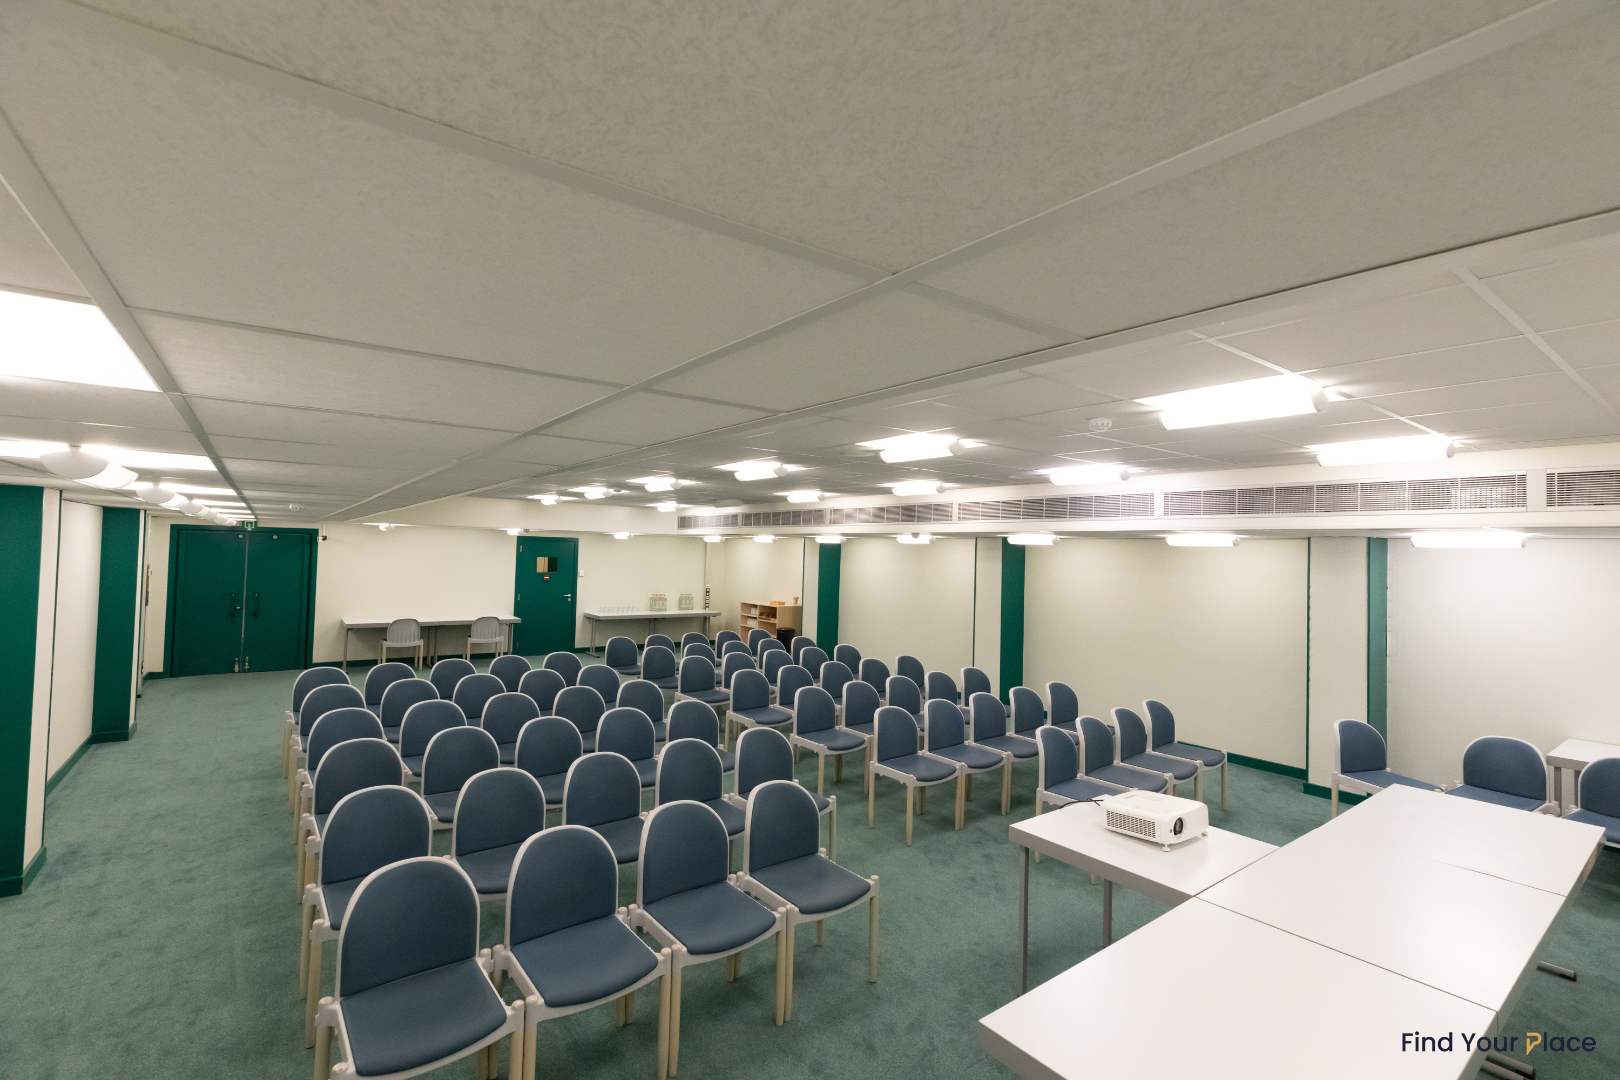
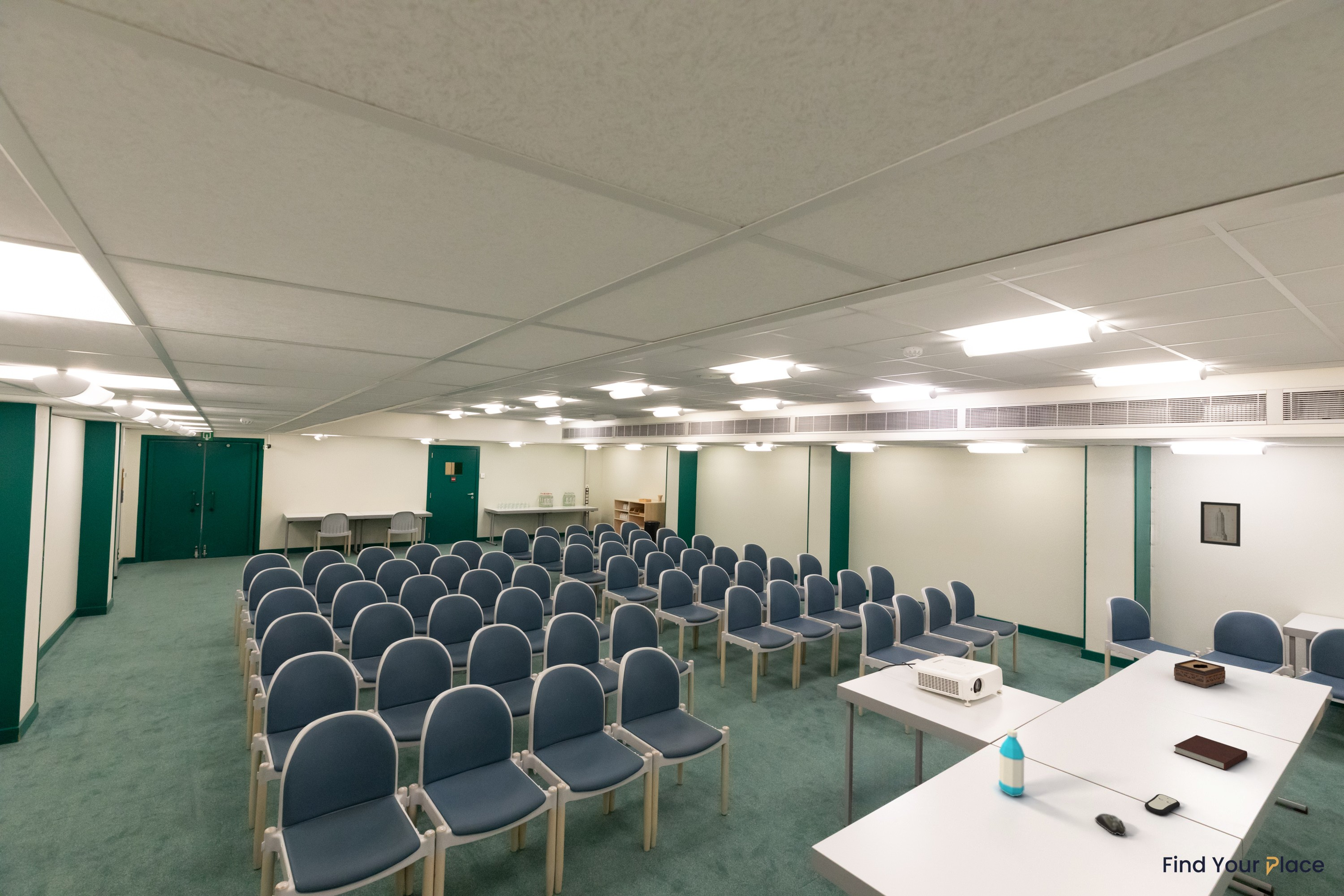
+ tissue box [1174,659,1226,689]
+ remote control [1144,794,1180,815]
+ computer mouse [1094,813,1126,836]
+ water bottle [998,728,1025,797]
+ notebook [1173,735,1248,771]
+ wall art [1200,501,1241,547]
